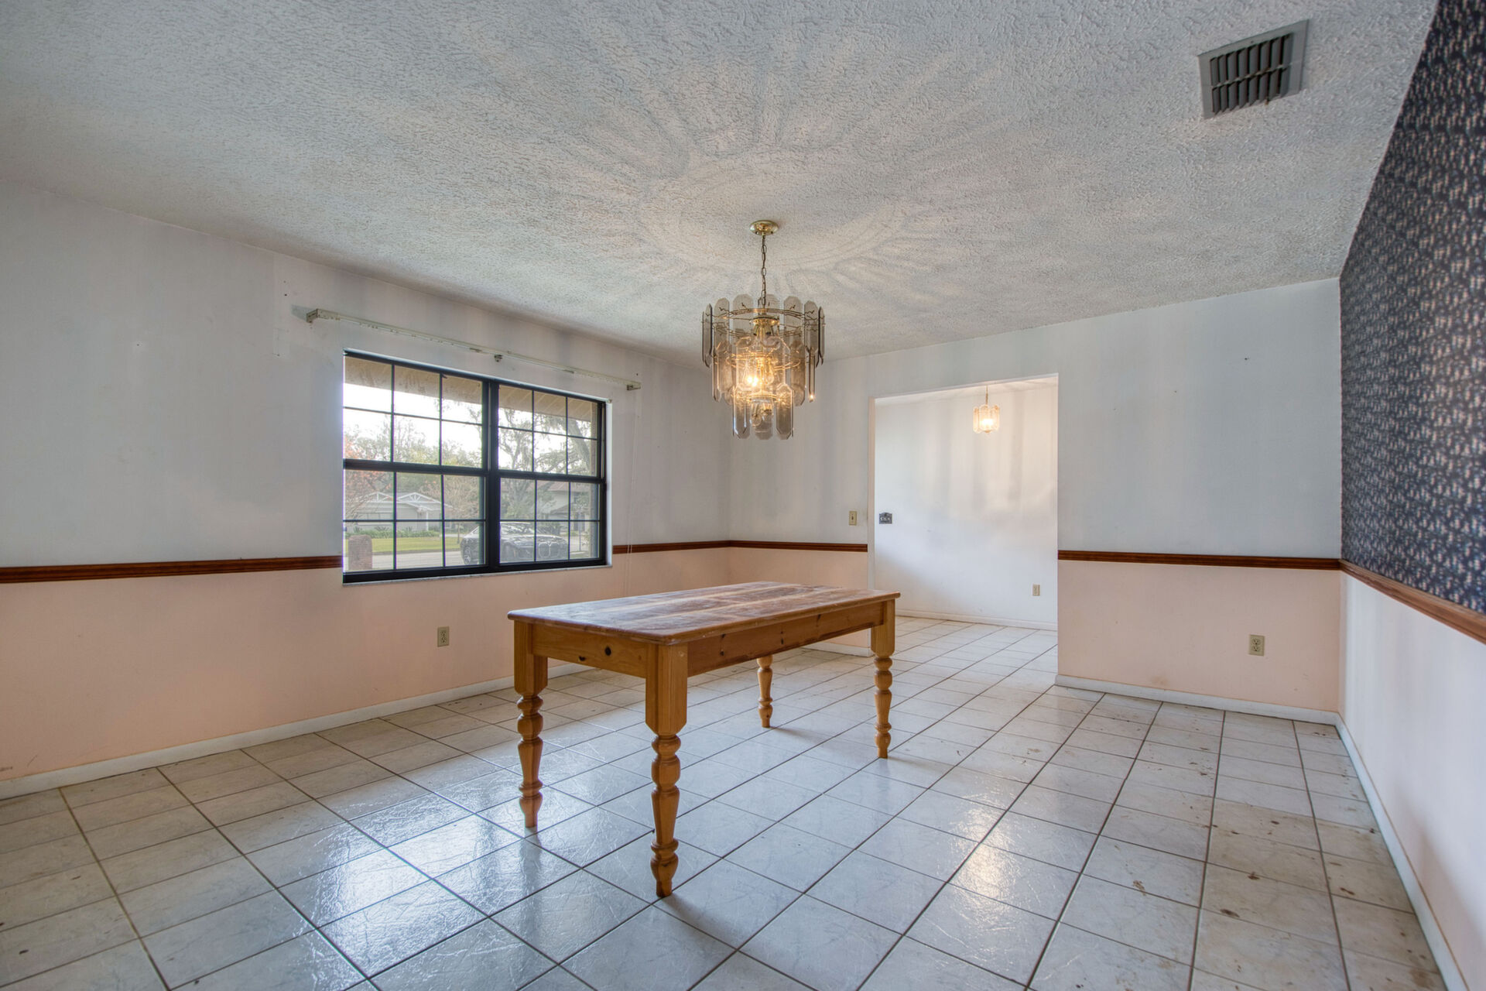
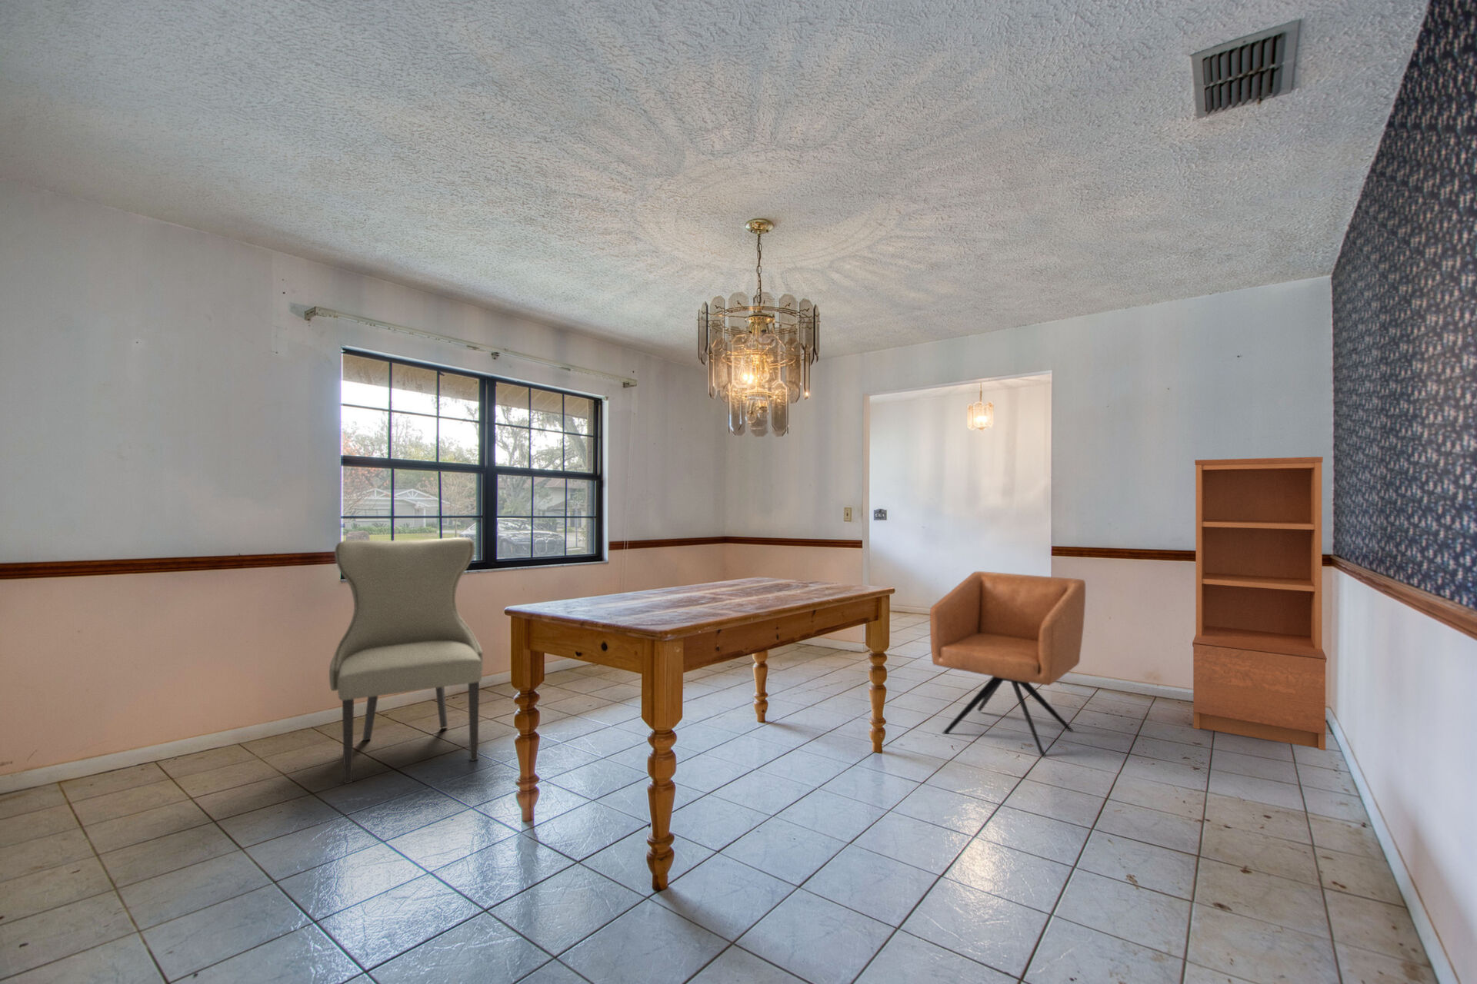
+ bookshelf [1191,456,1328,752]
+ chair [329,537,484,785]
+ chair [930,570,1086,758]
